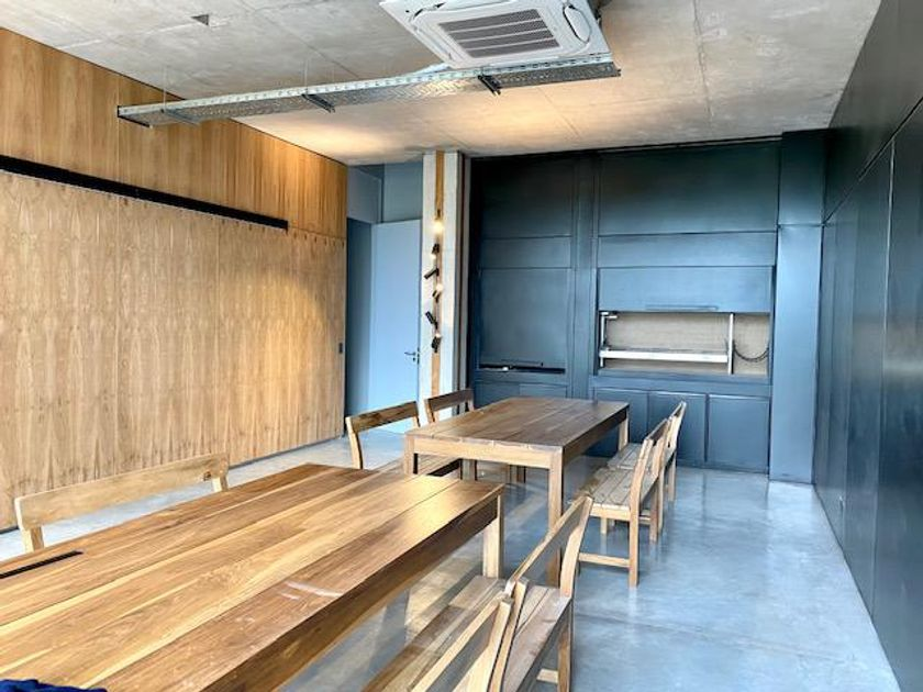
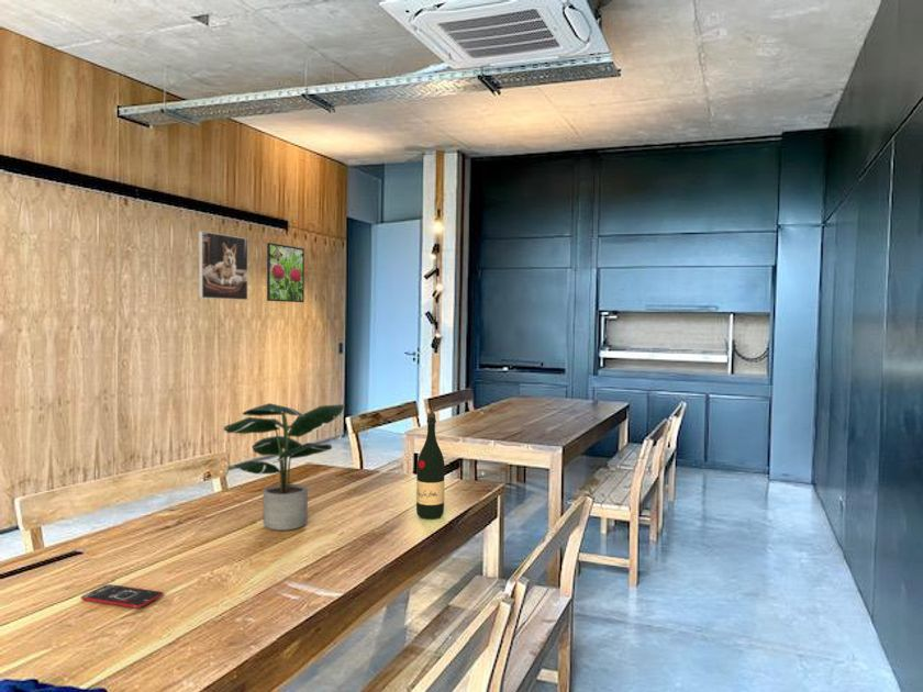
+ potted plant [223,402,345,532]
+ smartphone [80,583,165,610]
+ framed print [198,230,249,301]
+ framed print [266,242,305,303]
+ wine bottle [415,412,446,521]
